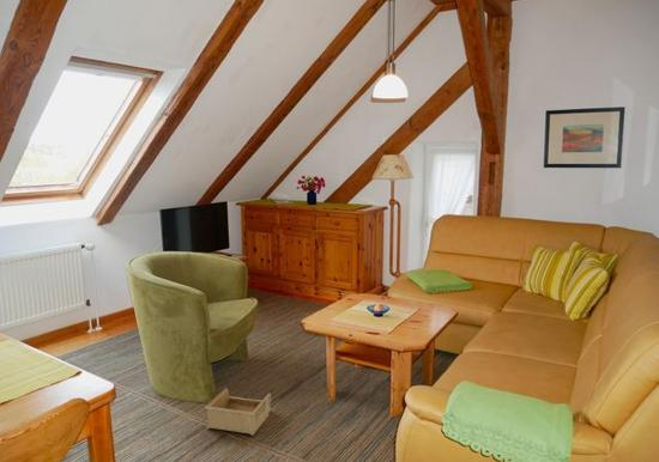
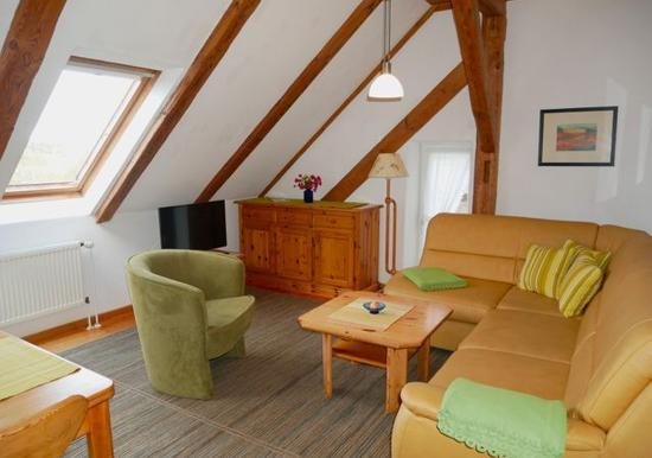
- storage bin [204,387,272,436]
